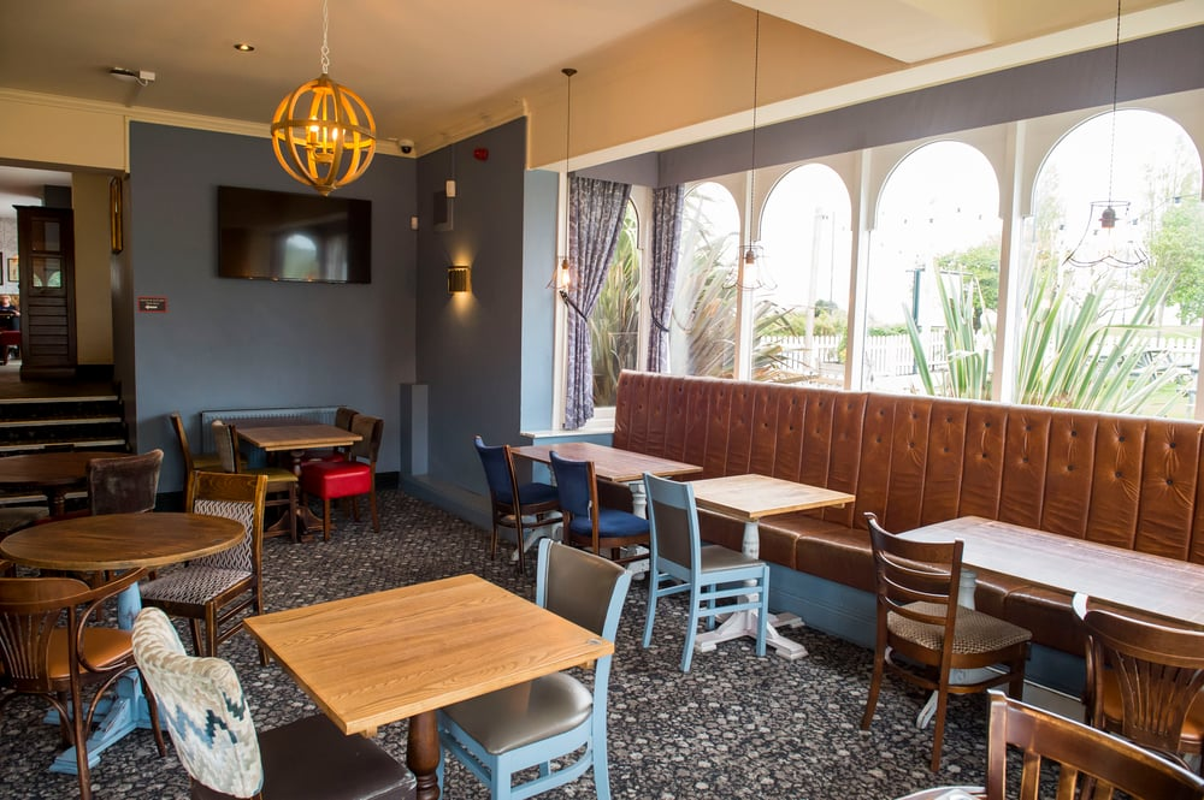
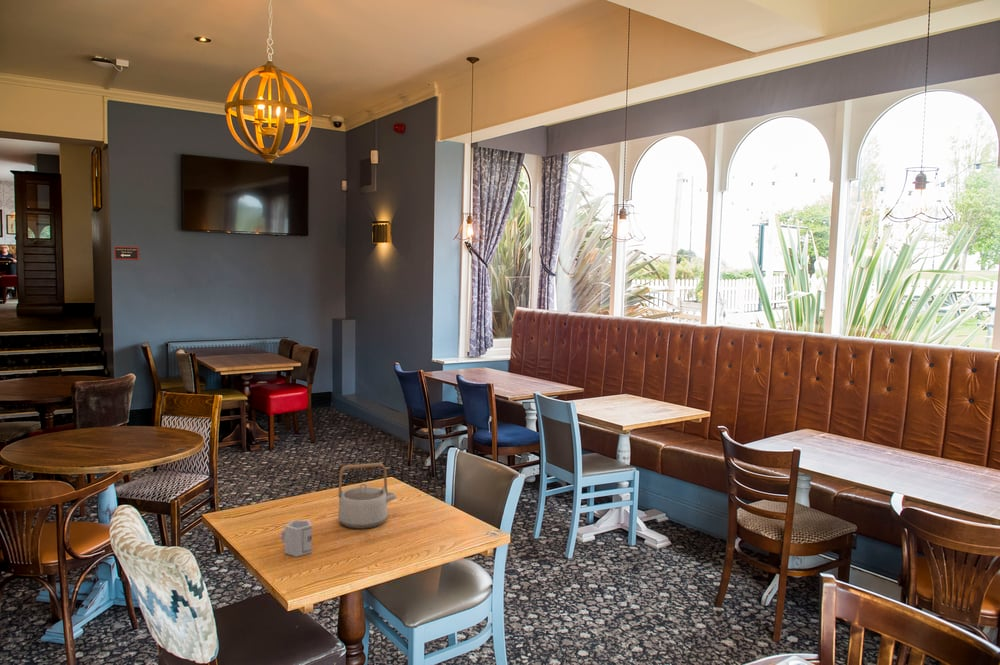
+ teapot [337,462,398,530]
+ cup [280,519,313,558]
